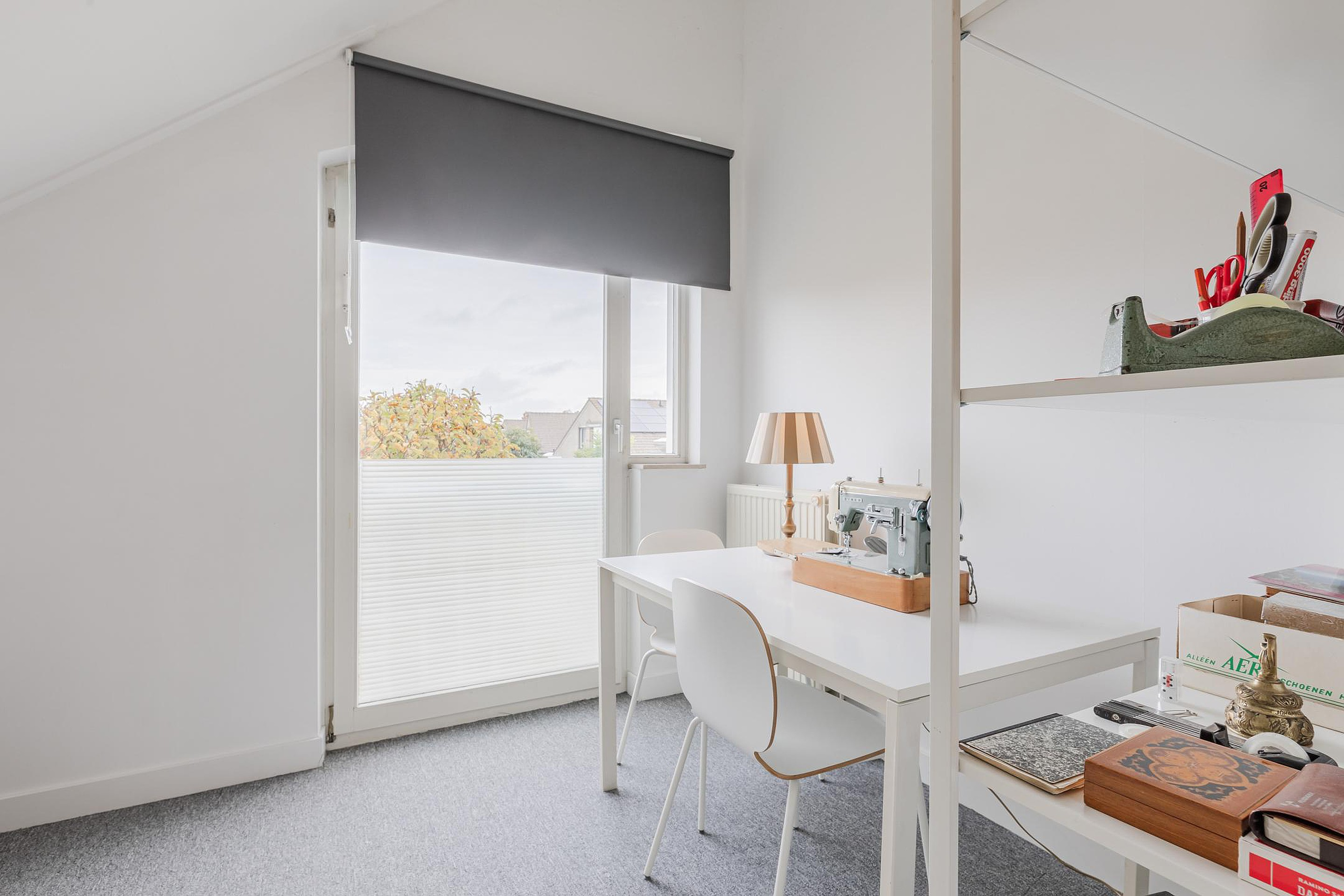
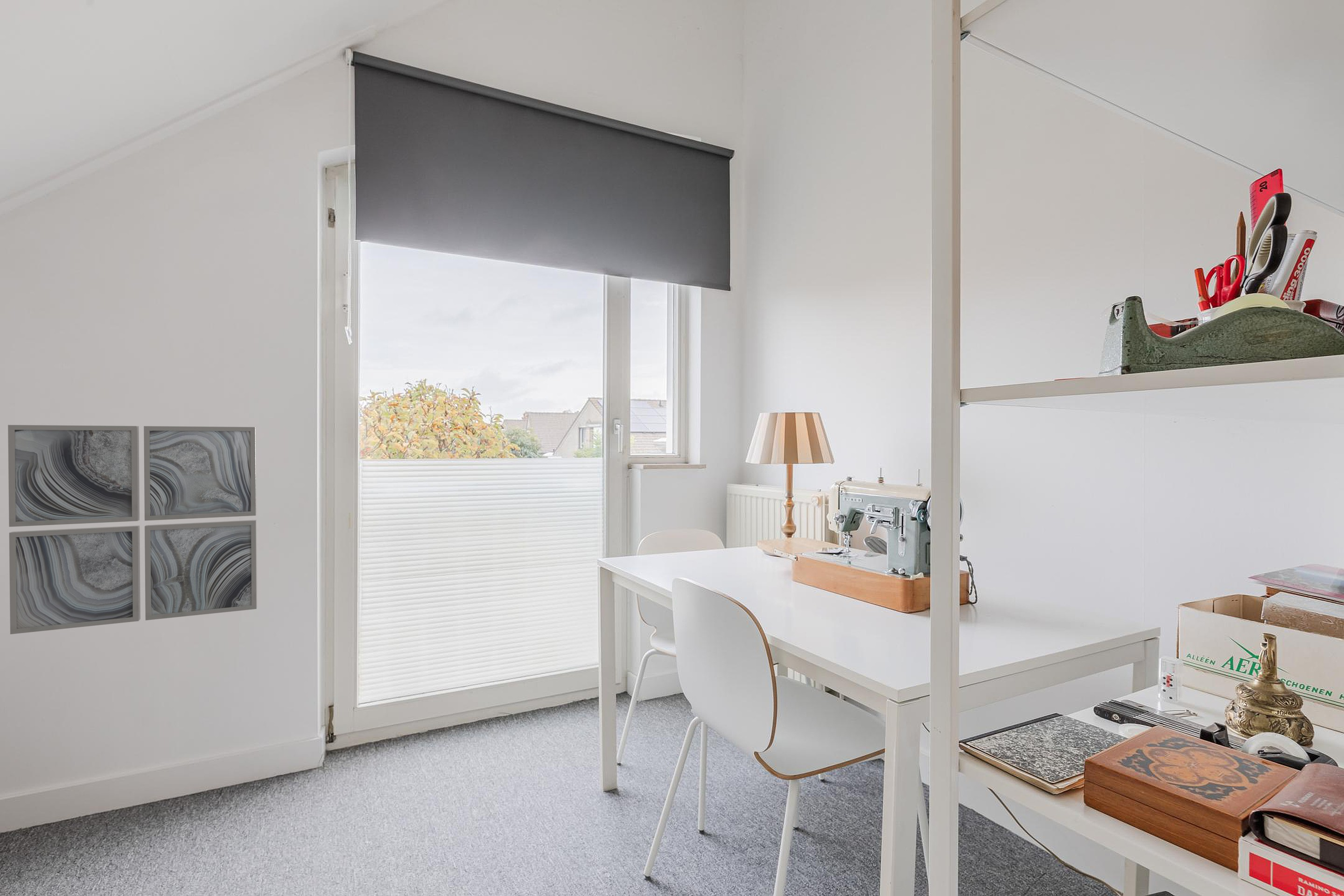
+ wall art [7,425,258,635]
